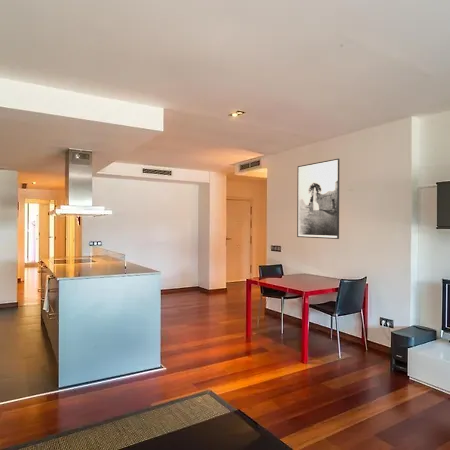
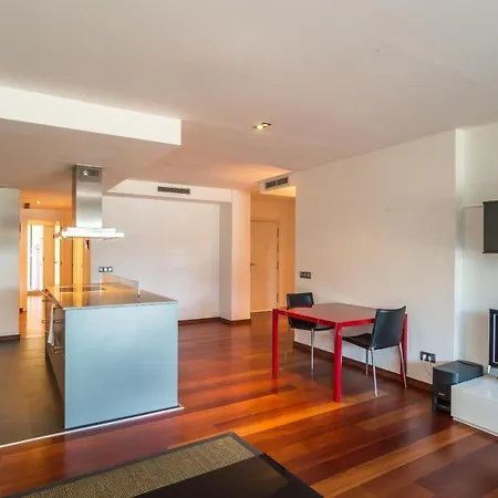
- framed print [296,158,341,240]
